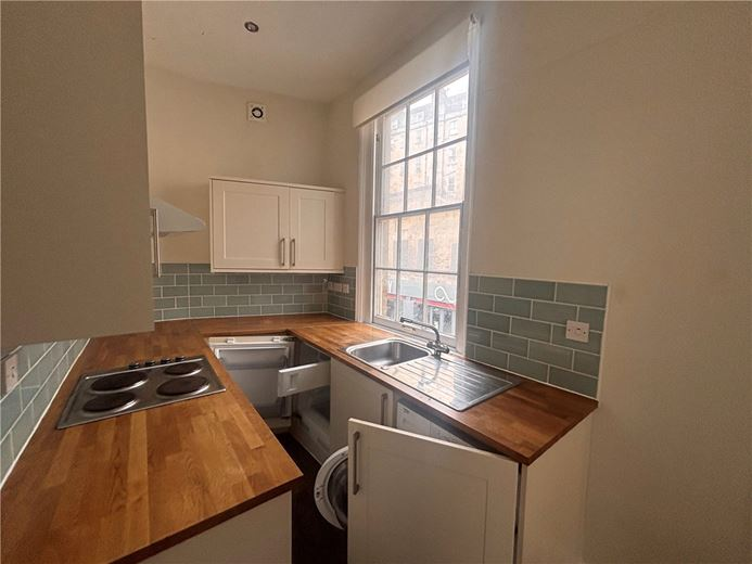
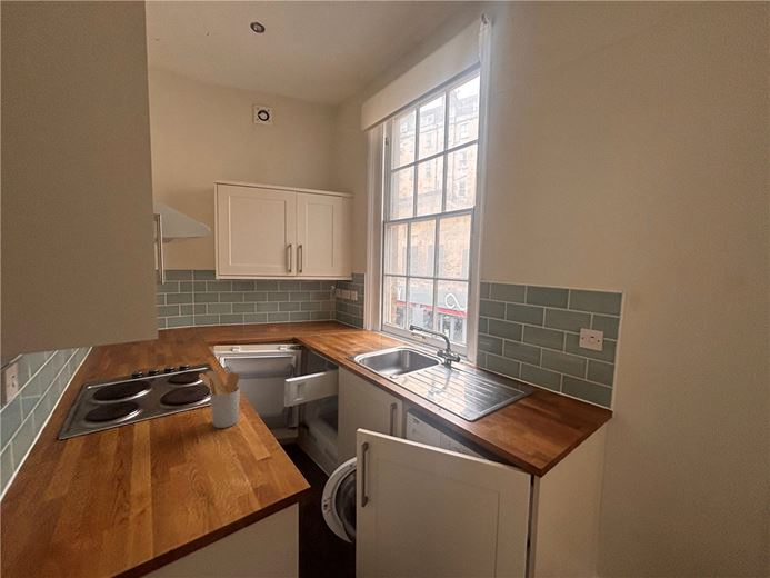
+ utensil holder [198,369,241,429]
